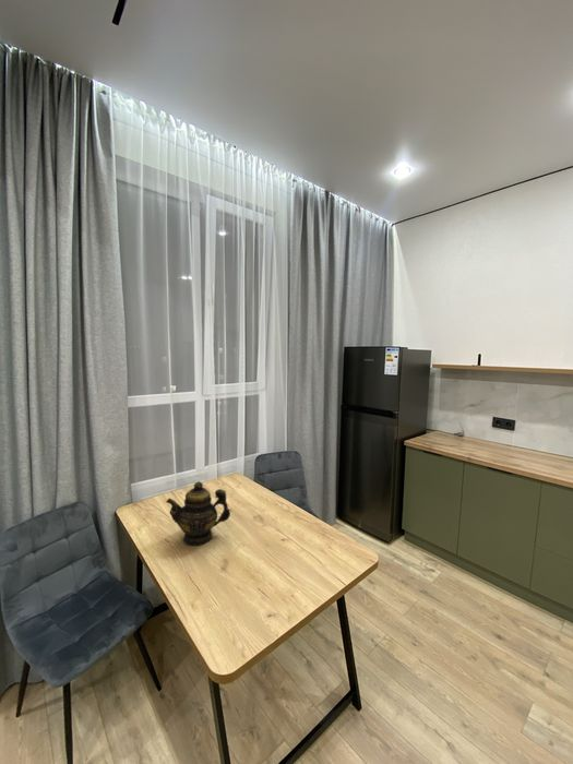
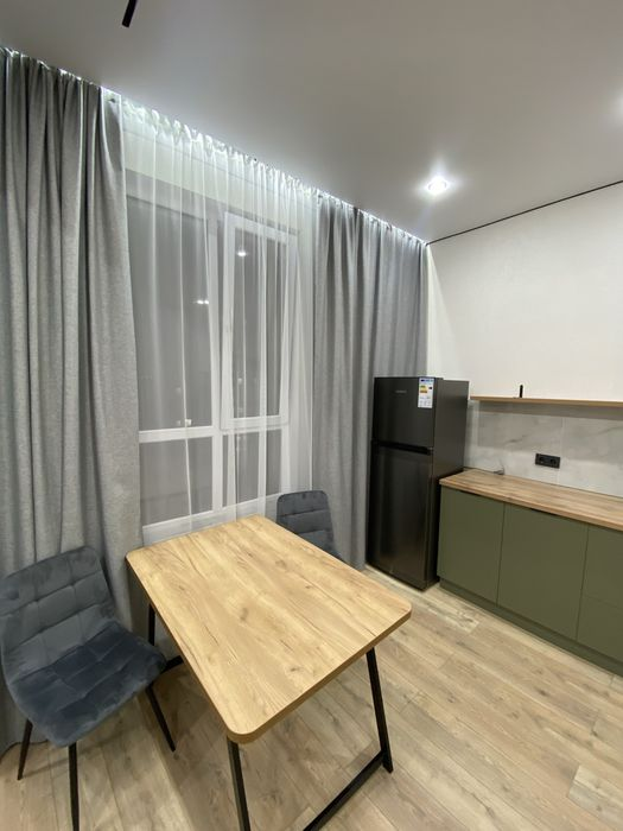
- teapot [165,480,231,547]
